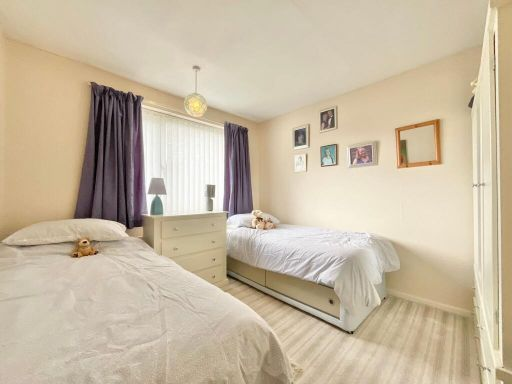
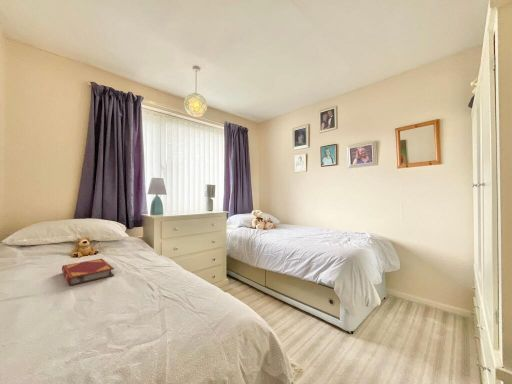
+ hardback book [61,258,115,287]
